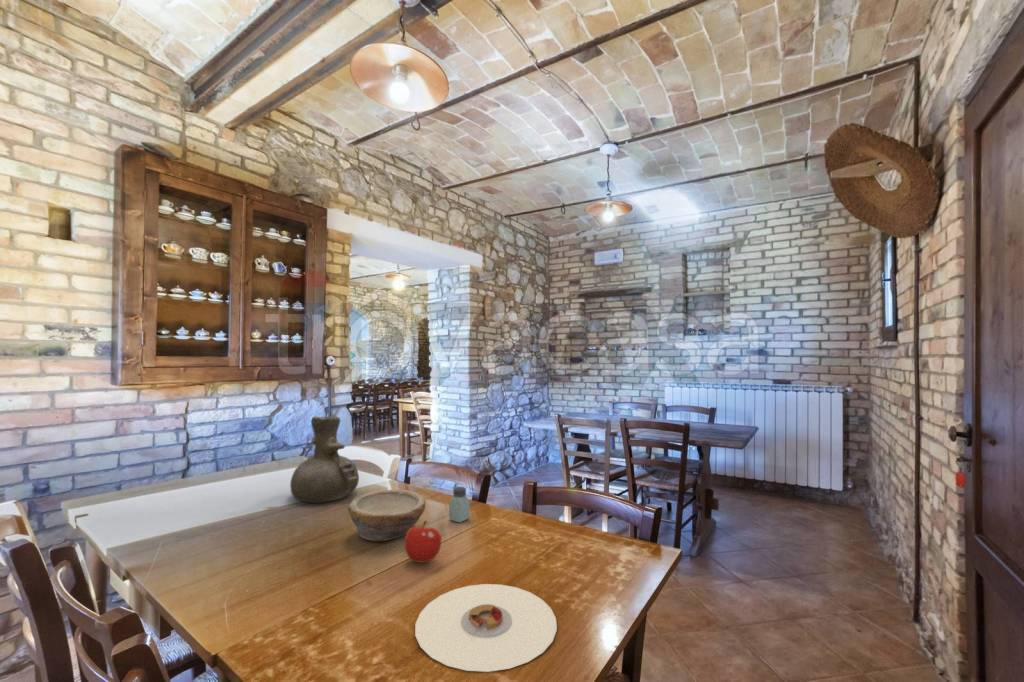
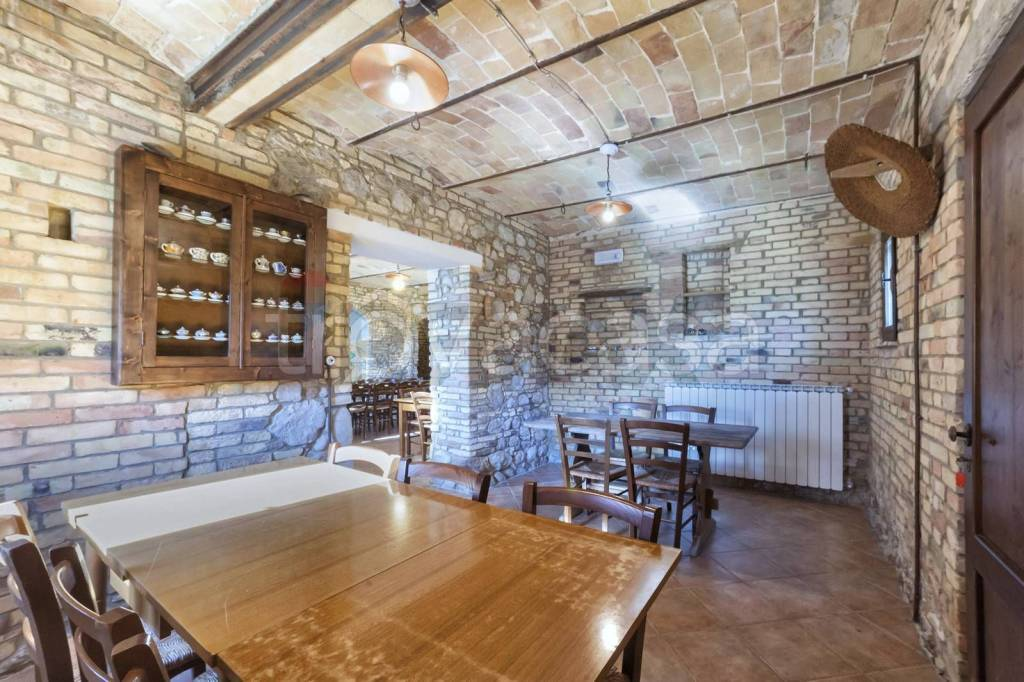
- bowl [347,488,427,542]
- plate [414,583,558,673]
- saltshaker [448,486,471,524]
- fruit [404,520,442,564]
- vase [289,415,360,504]
